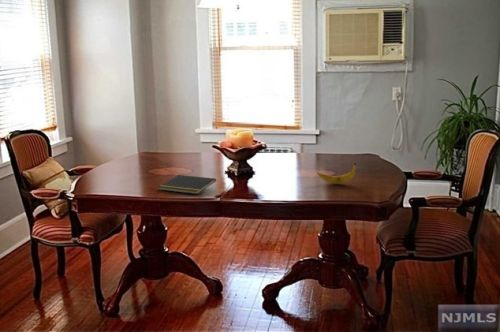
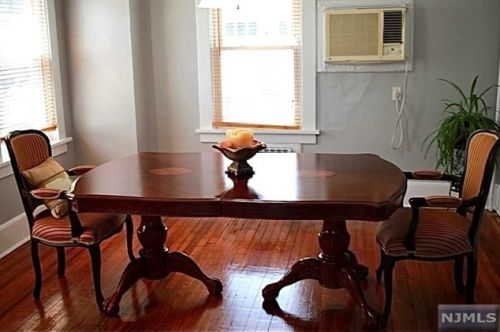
- banana [316,162,357,185]
- notepad [158,174,217,195]
